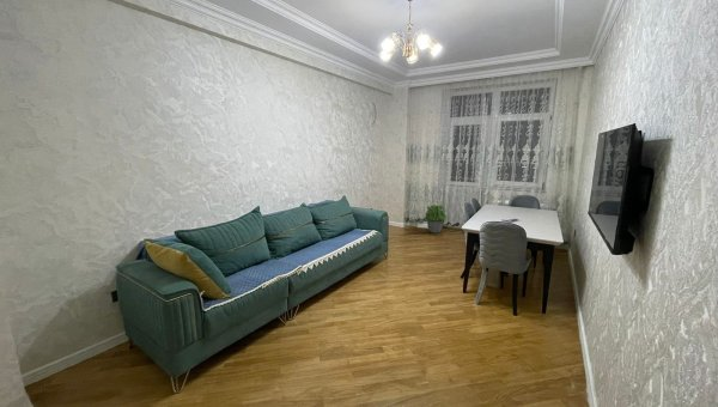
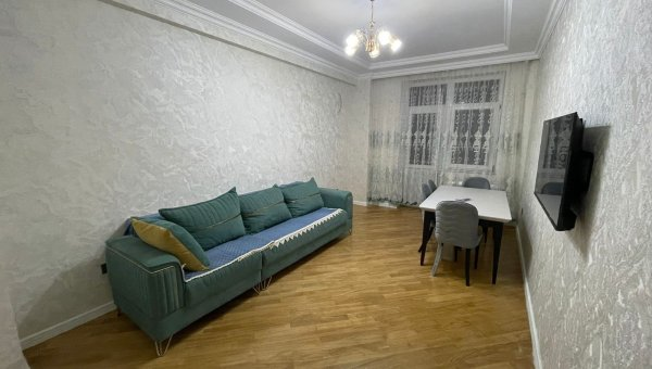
- potted plant [424,204,448,235]
